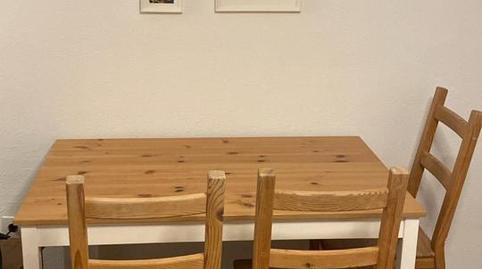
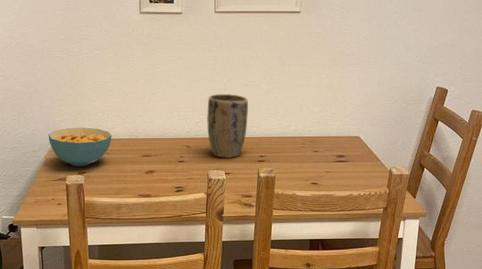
+ cereal bowl [48,127,113,167]
+ plant pot [206,93,249,159]
